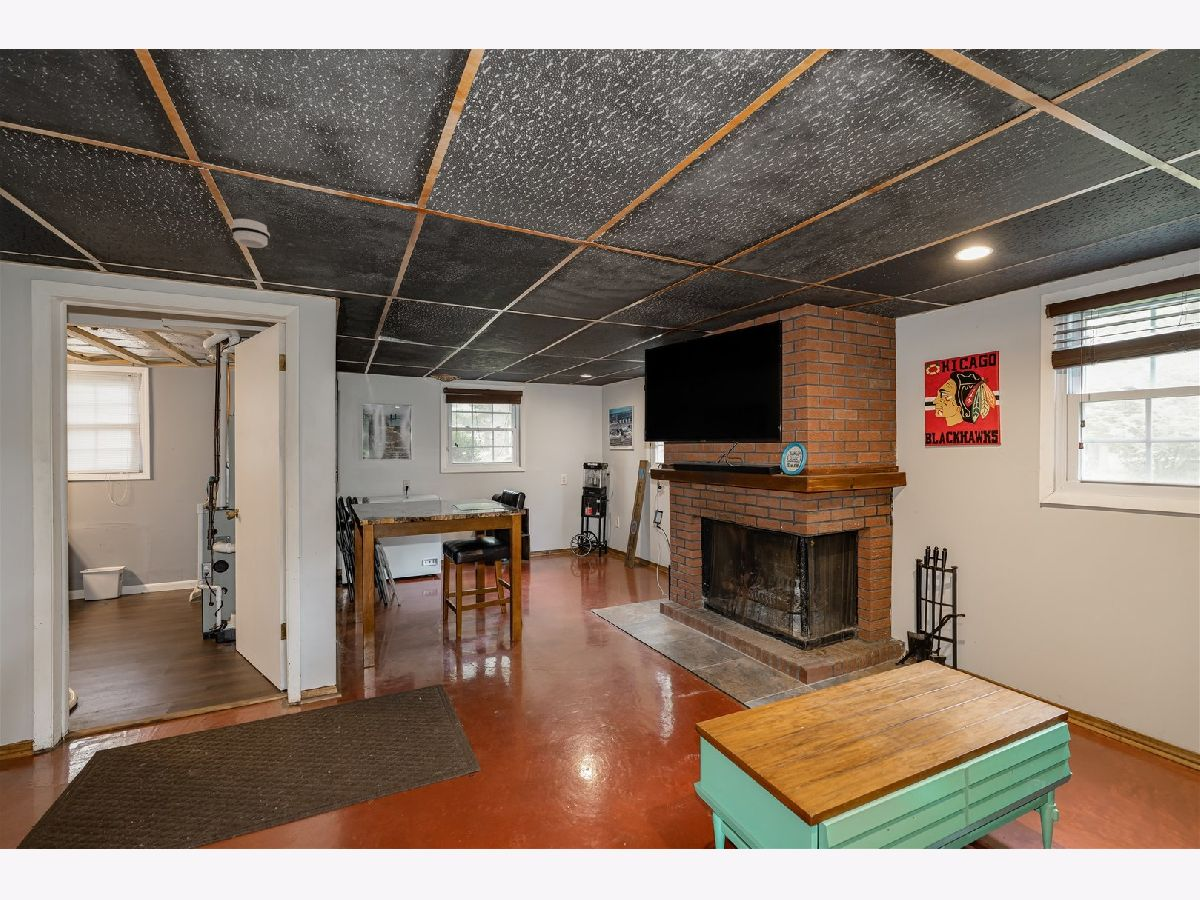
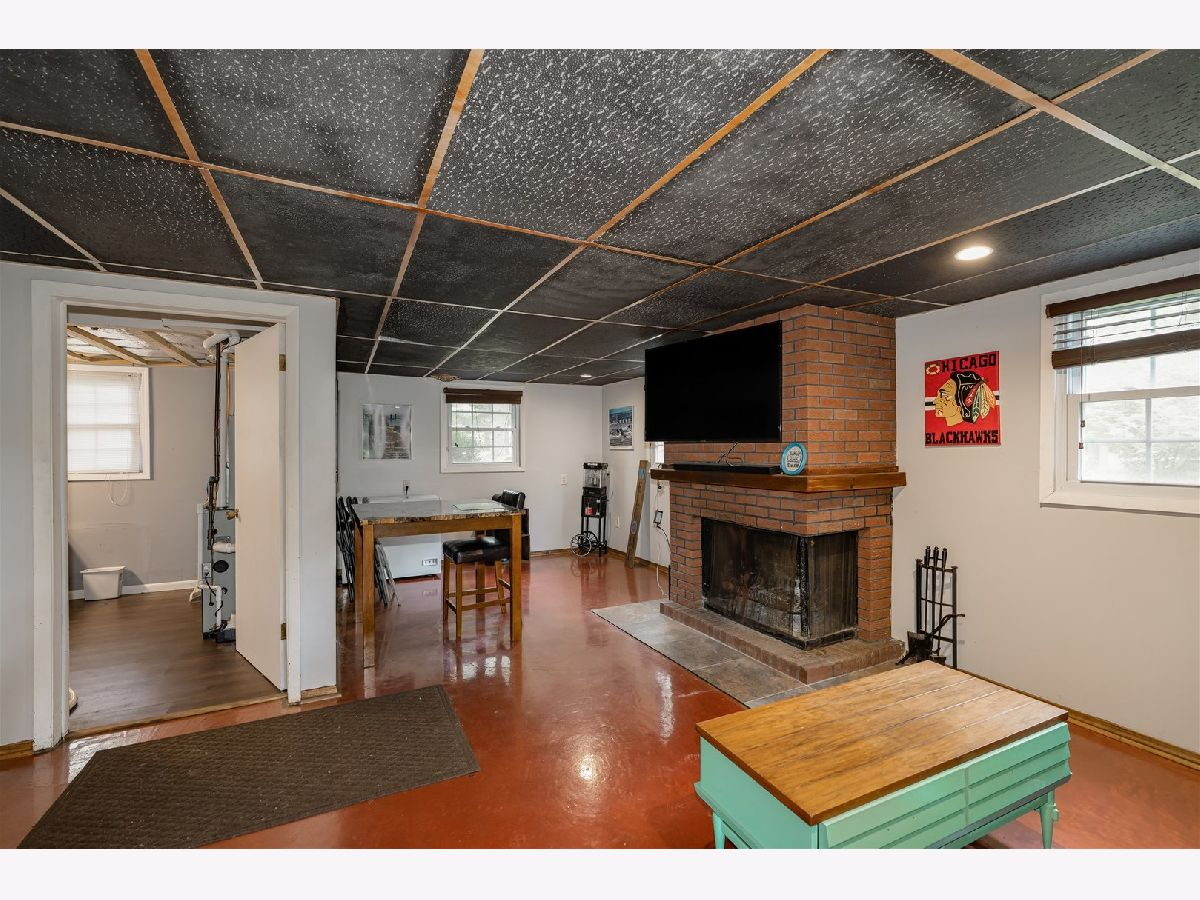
- smoke detector [230,218,271,249]
